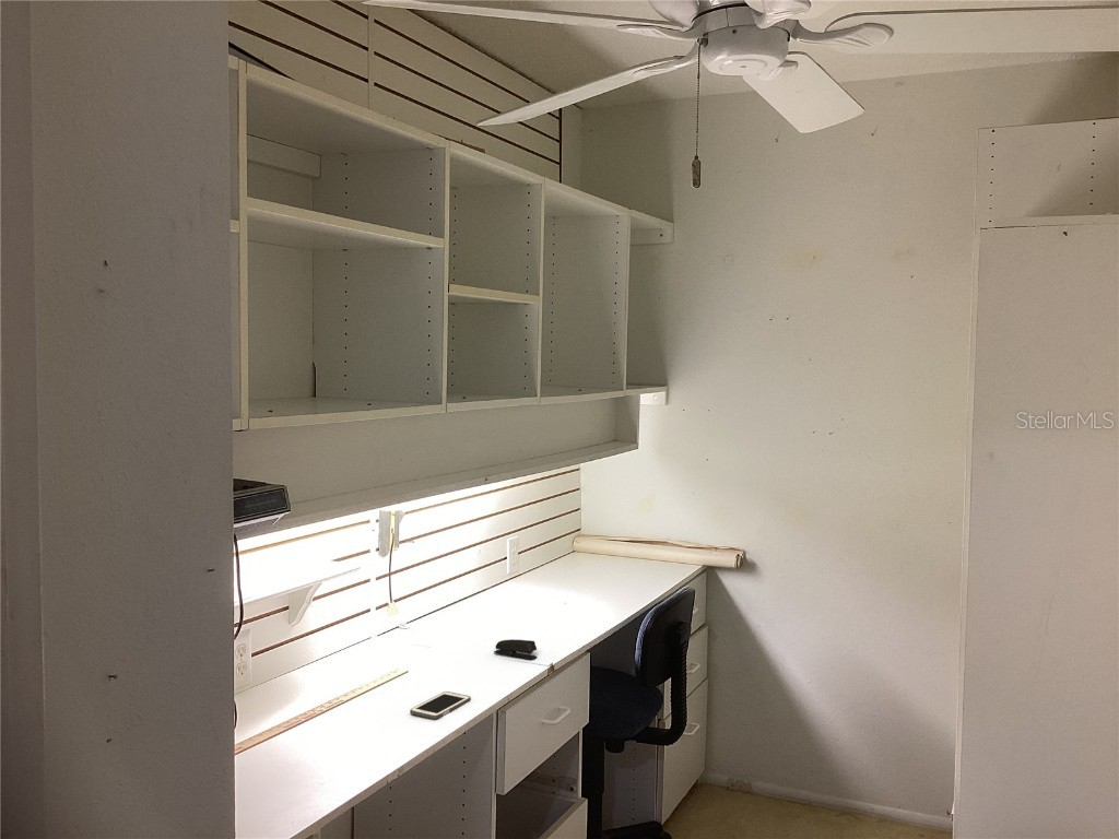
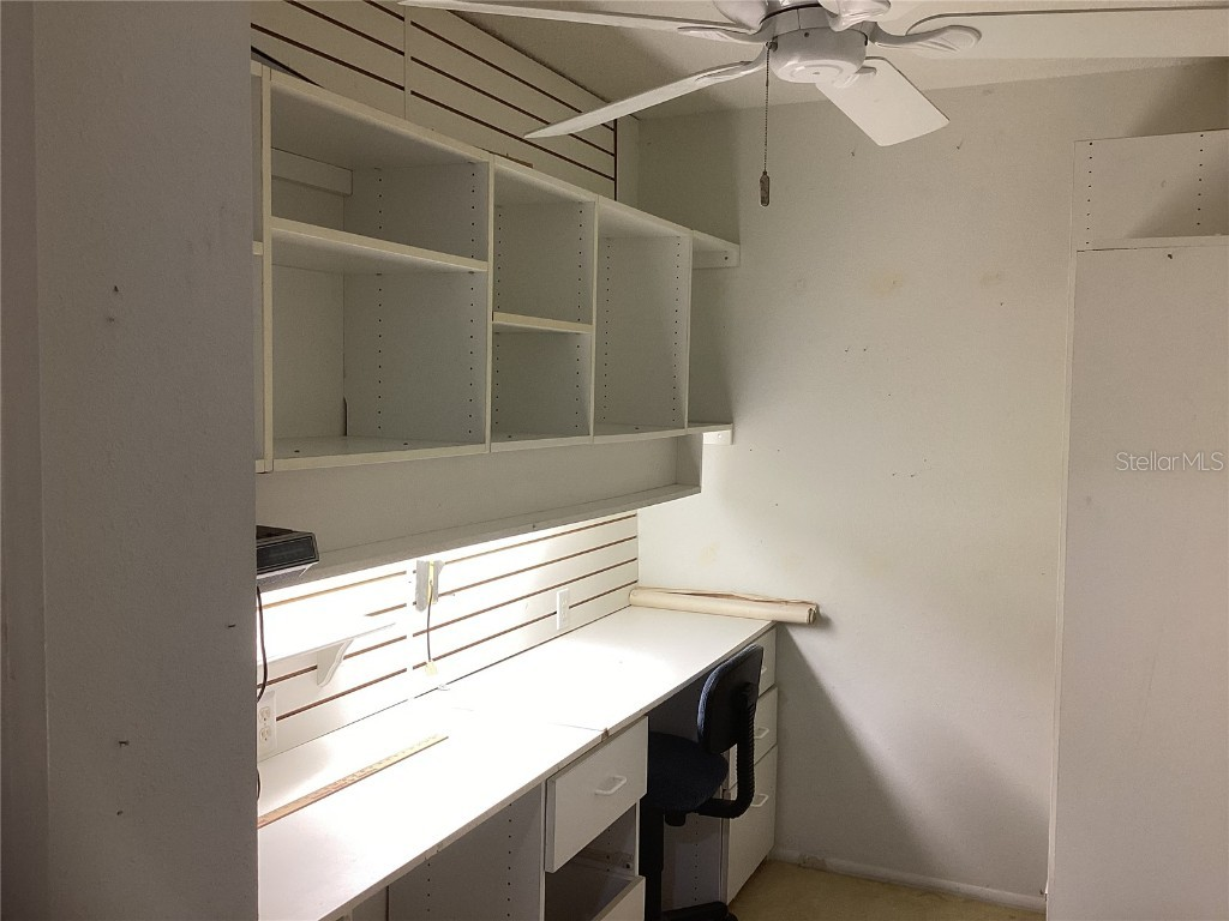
- stapler [493,638,538,661]
- cell phone [409,690,472,720]
